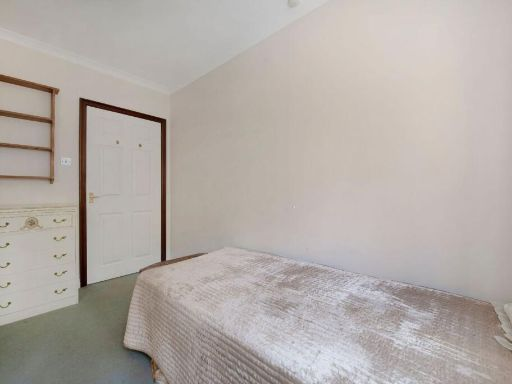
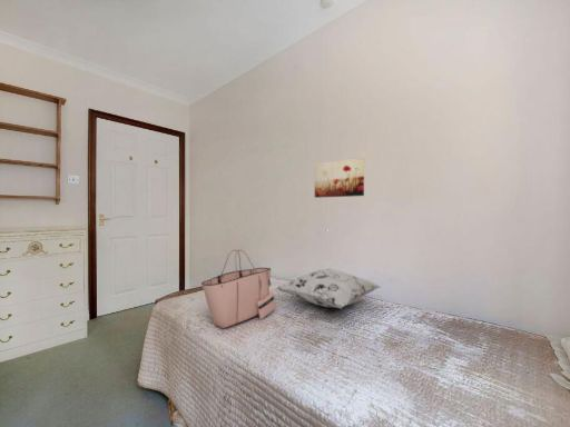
+ wall art [314,157,365,199]
+ tote bag [200,249,277,329]
+ decorative pillow [275,267,382,309]
